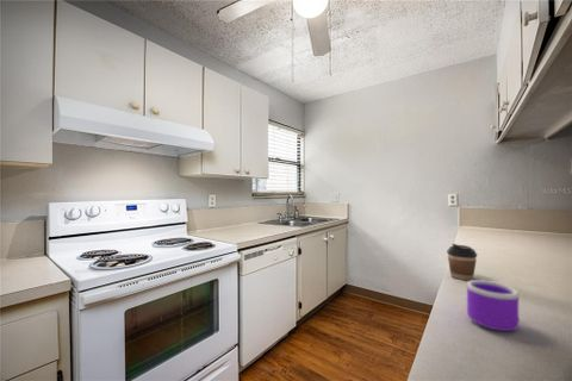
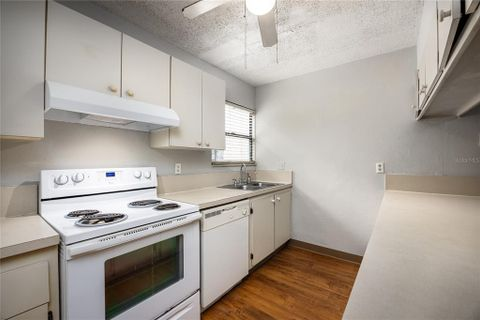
- mug [466,279,520,332]
- coffee cup [446,243,478,281]
